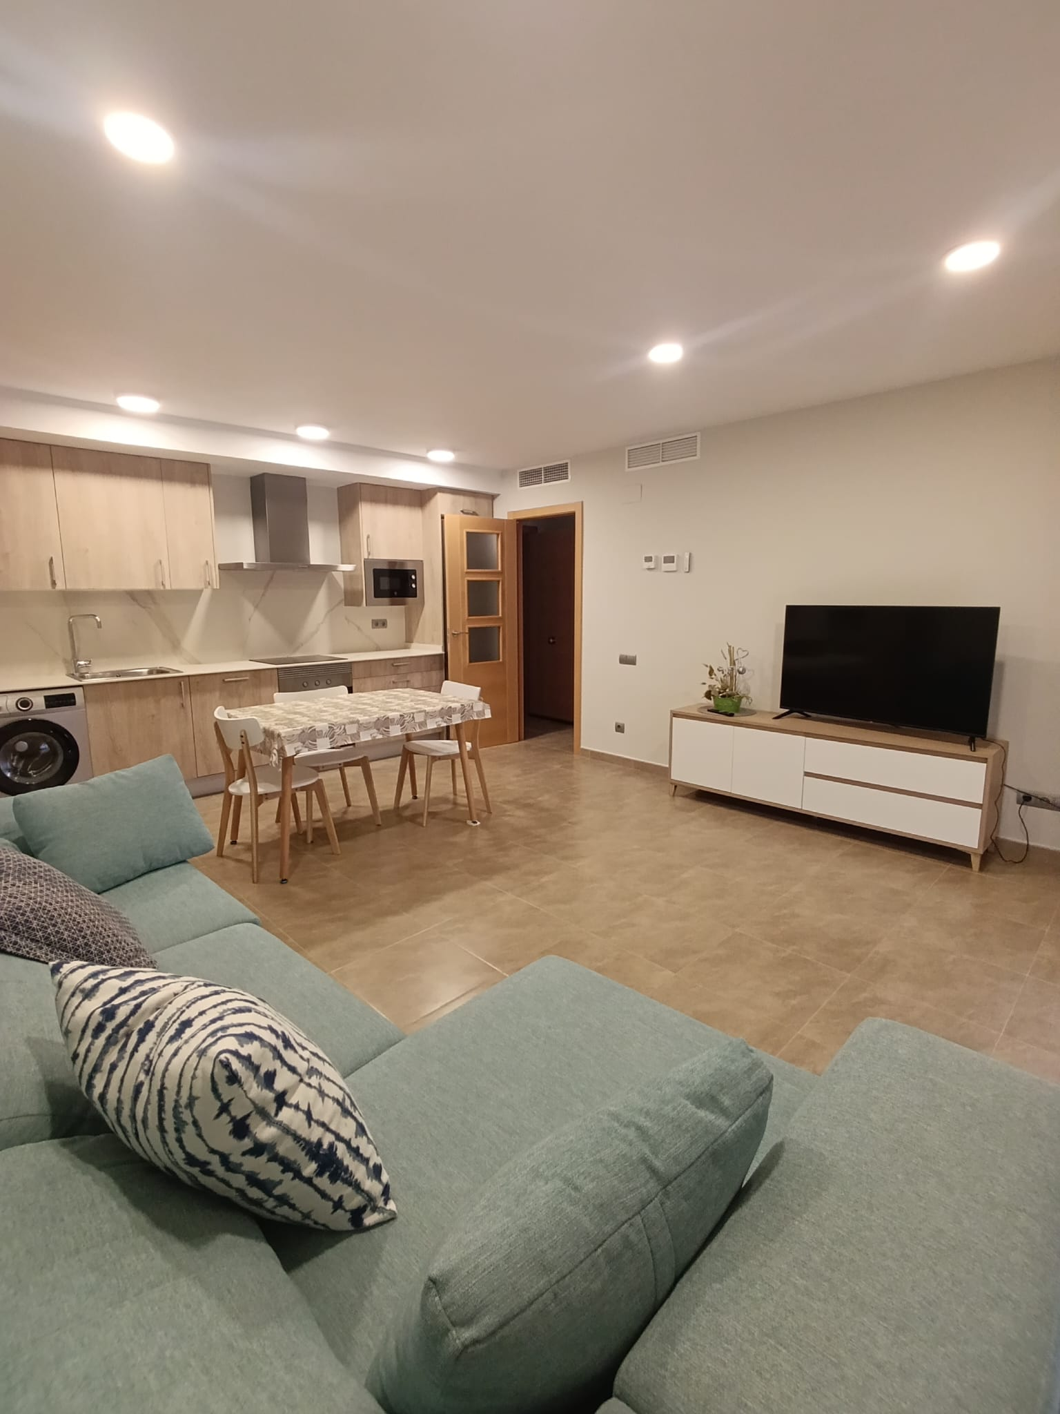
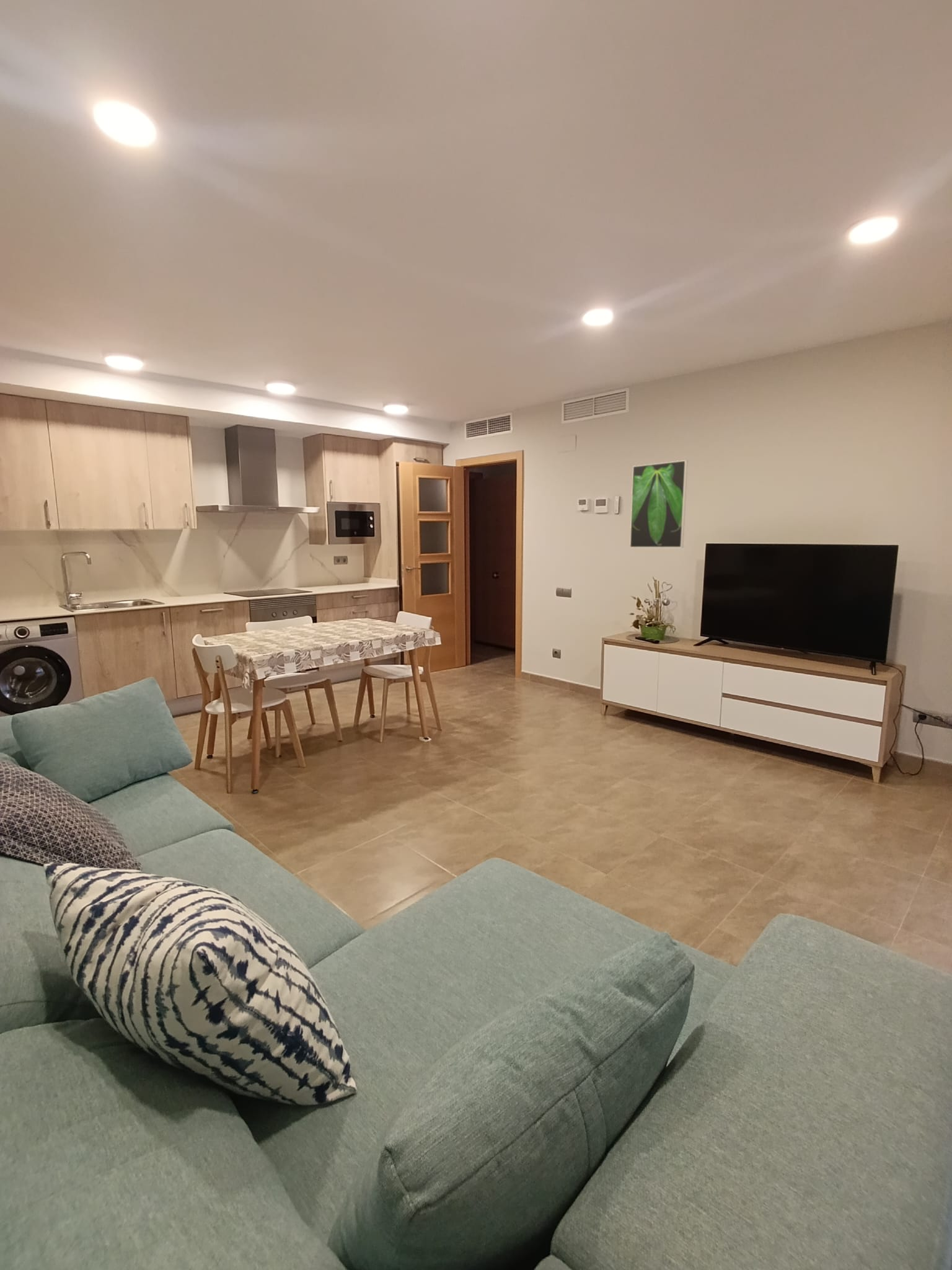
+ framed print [629,460,688,548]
